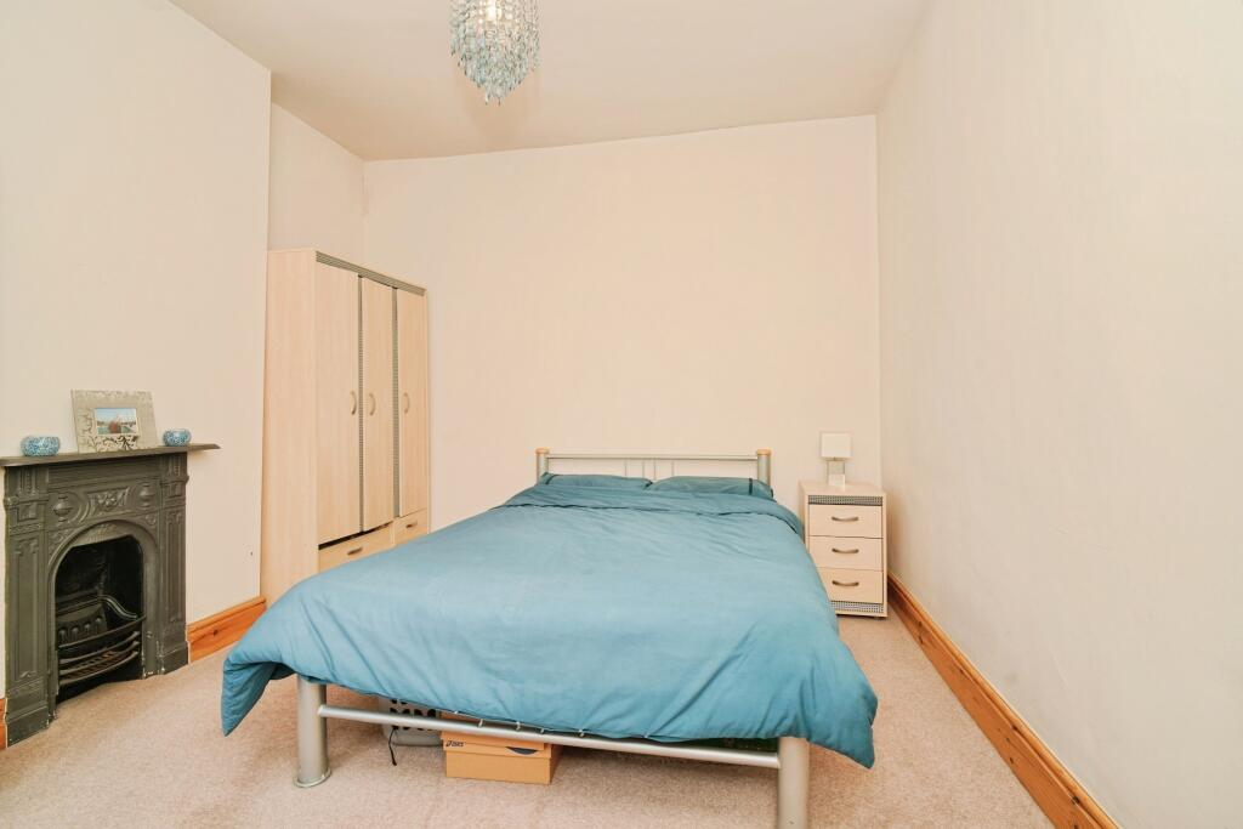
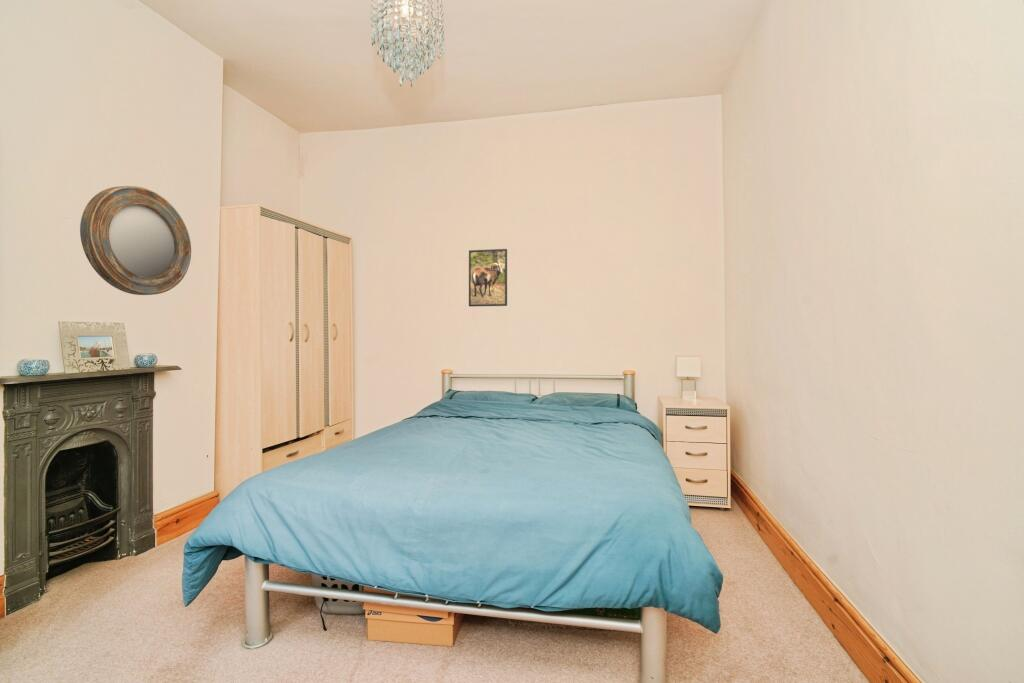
+ home mirror [79,185,192,296]
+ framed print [468,248,508,307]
